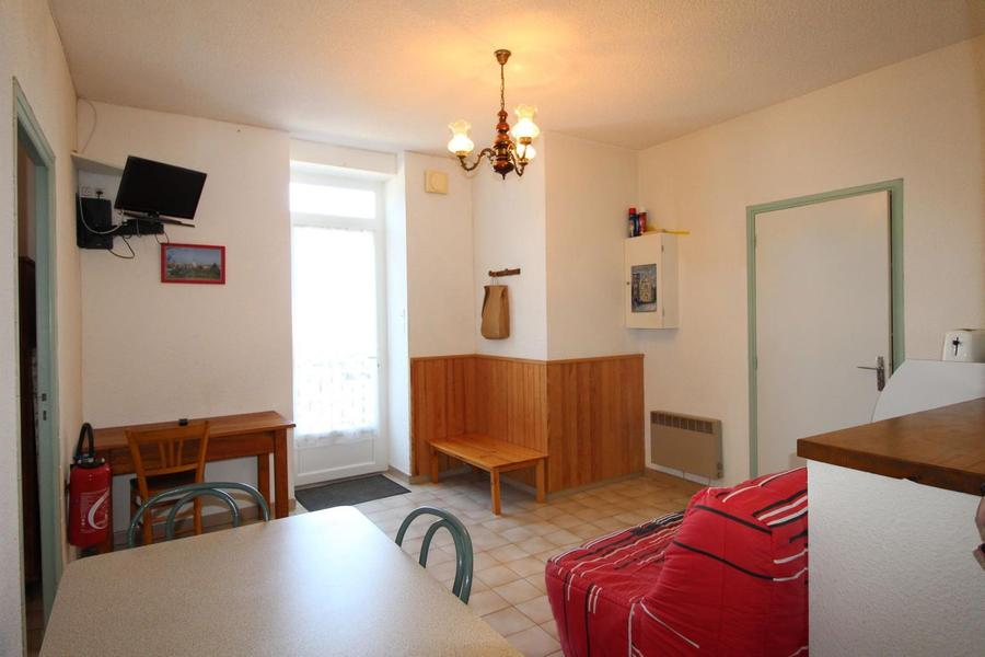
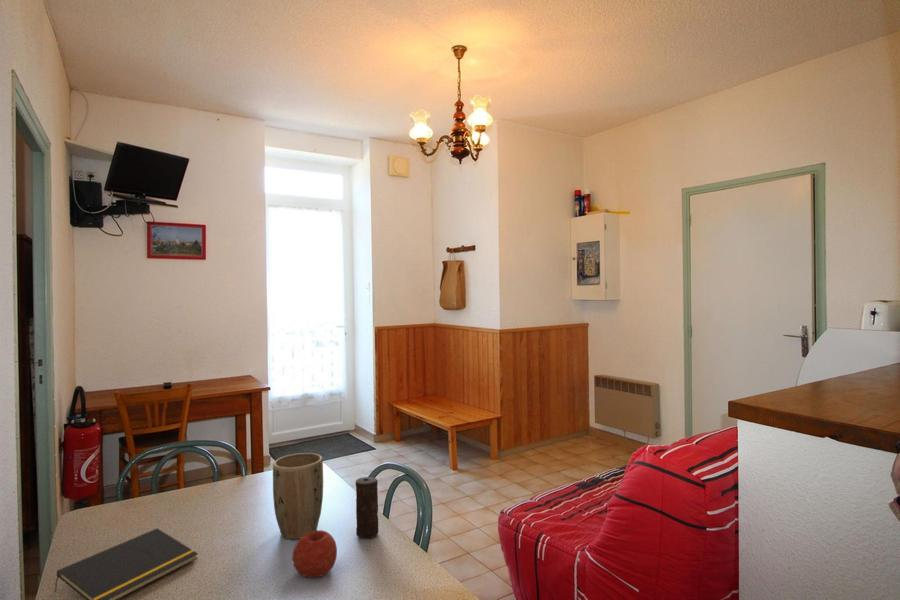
+ plant pot [272,452,324,540]
+ notepad [53,527,199,600]
+ candle [355,476,379,539]
+ fruit [291,529,338,578]
